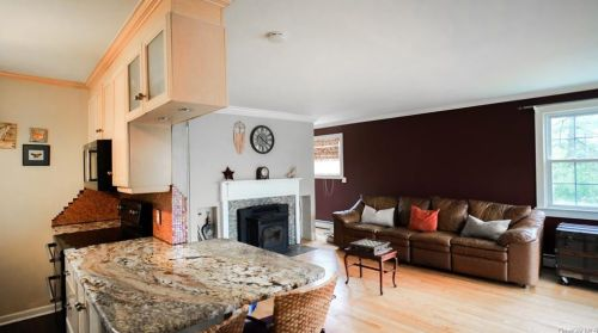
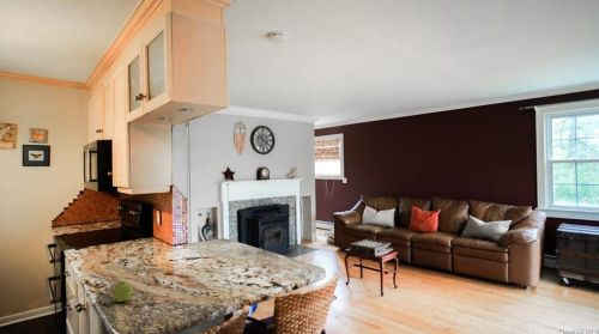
+ fruit [111,280,134,303]
